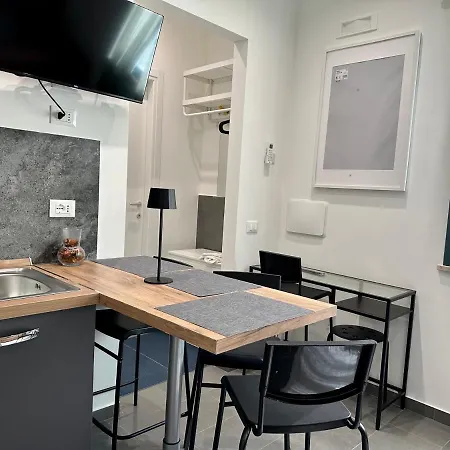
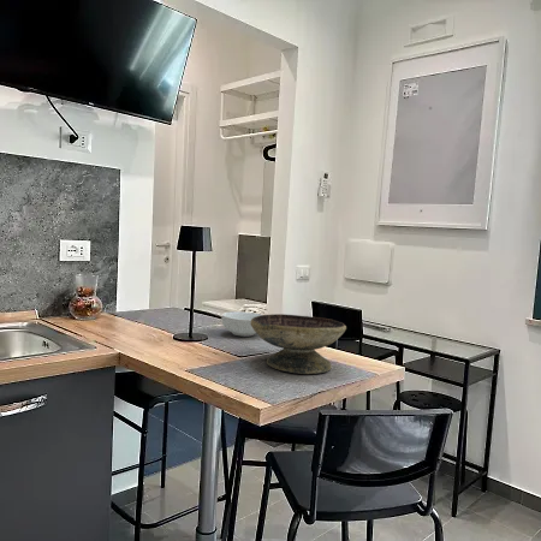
+ cereal bowl [220,310,262,338]
+ decorative bowl [251,313,347,375]
